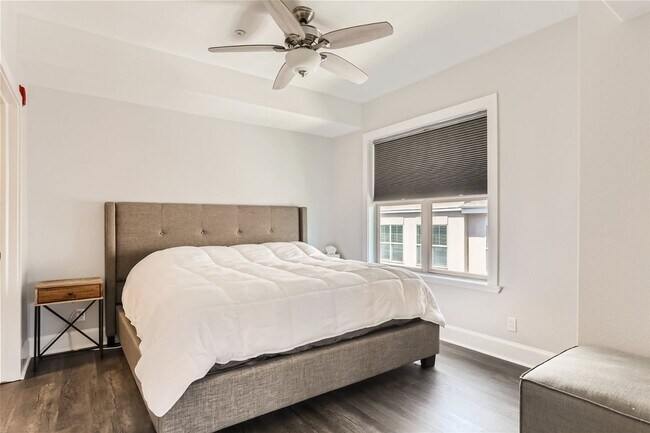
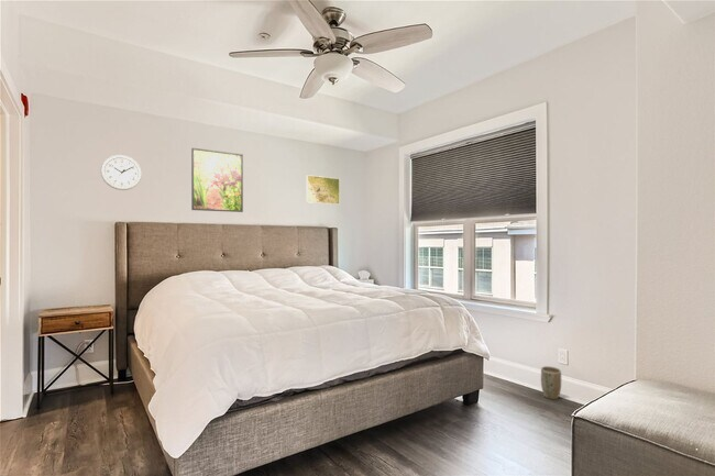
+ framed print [190,147,244,213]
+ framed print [305,174,341,206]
+ plant pot [540,365,562,400]
+ wall clock [99,154,143,191]
